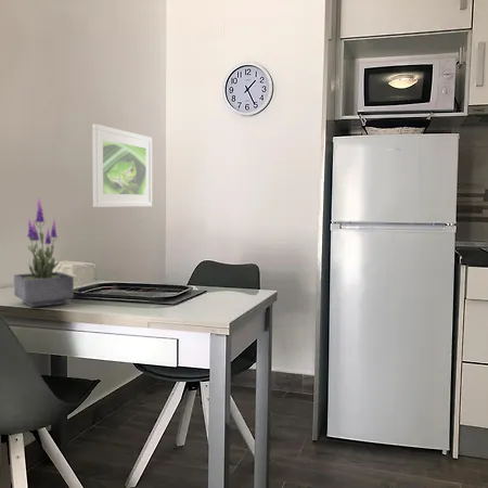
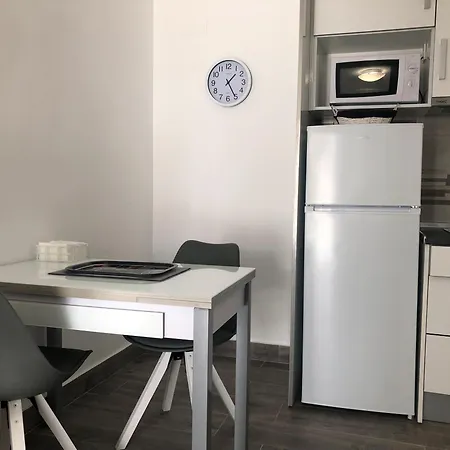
- potted plant [13,195,75,308]
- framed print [91,123,153,208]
